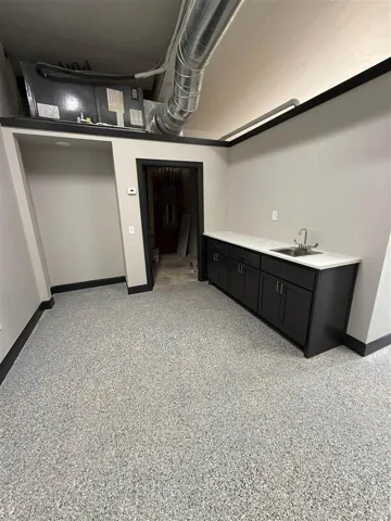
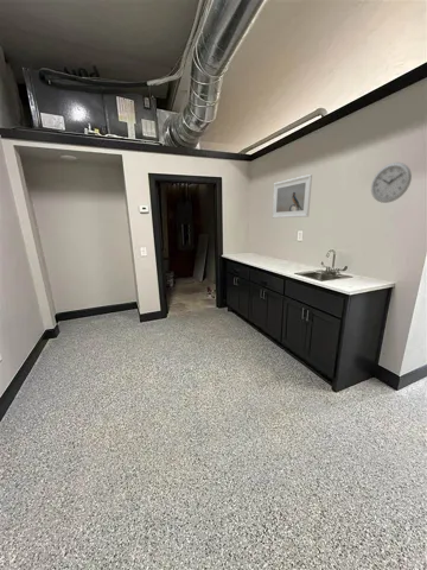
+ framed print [272,173,313,218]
+ wall clock [370,162,413,204]
